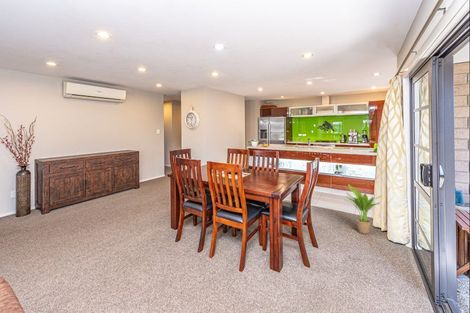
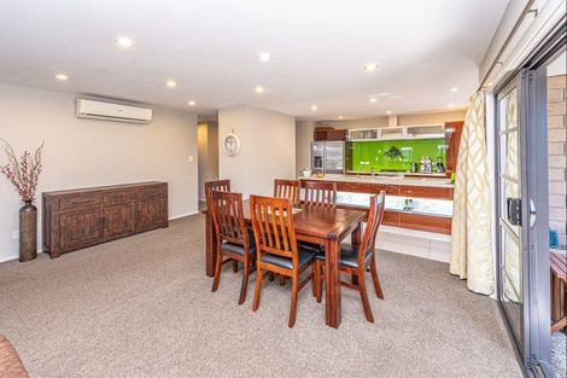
- potted plant [345,183,383,235]
